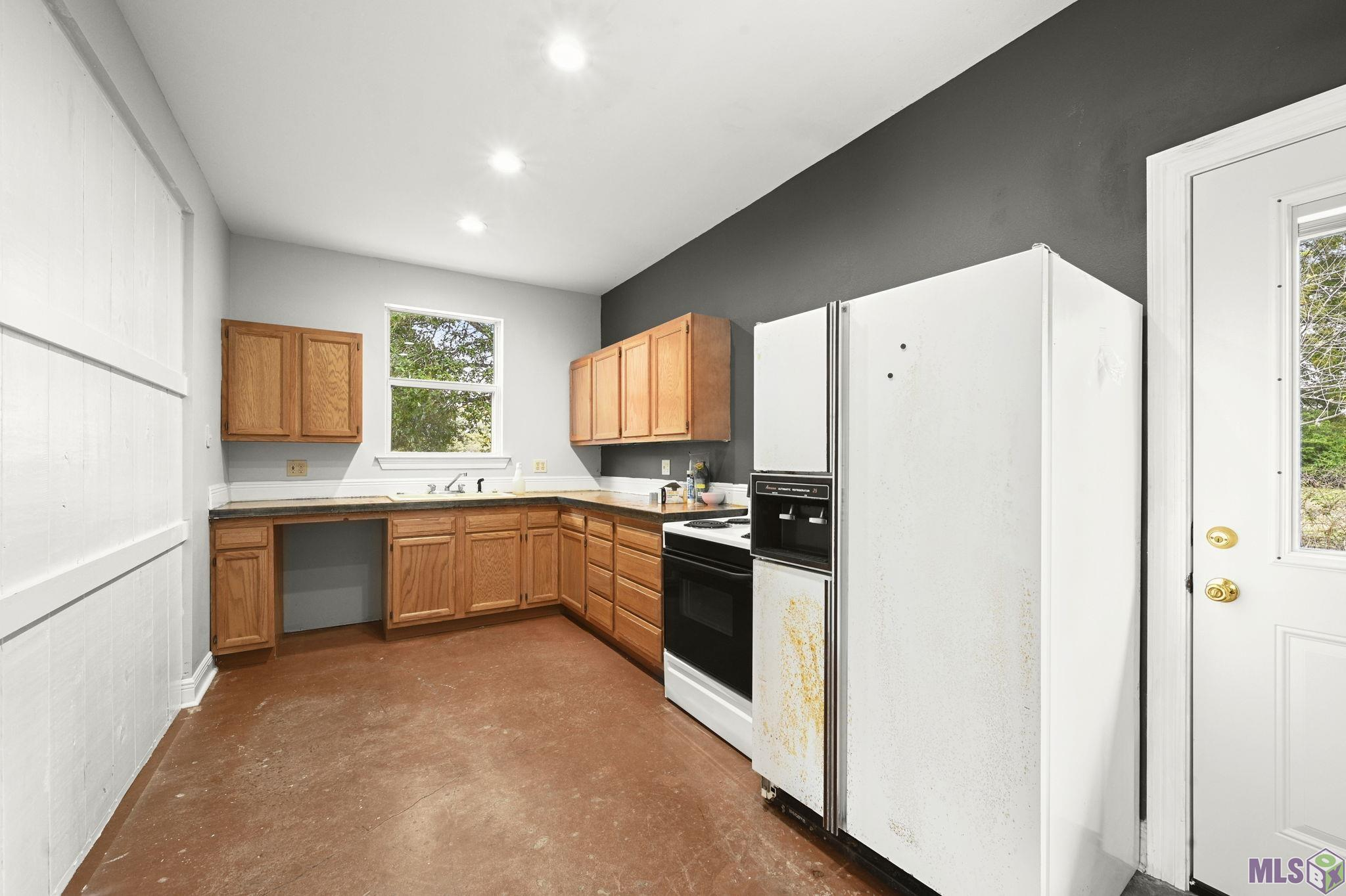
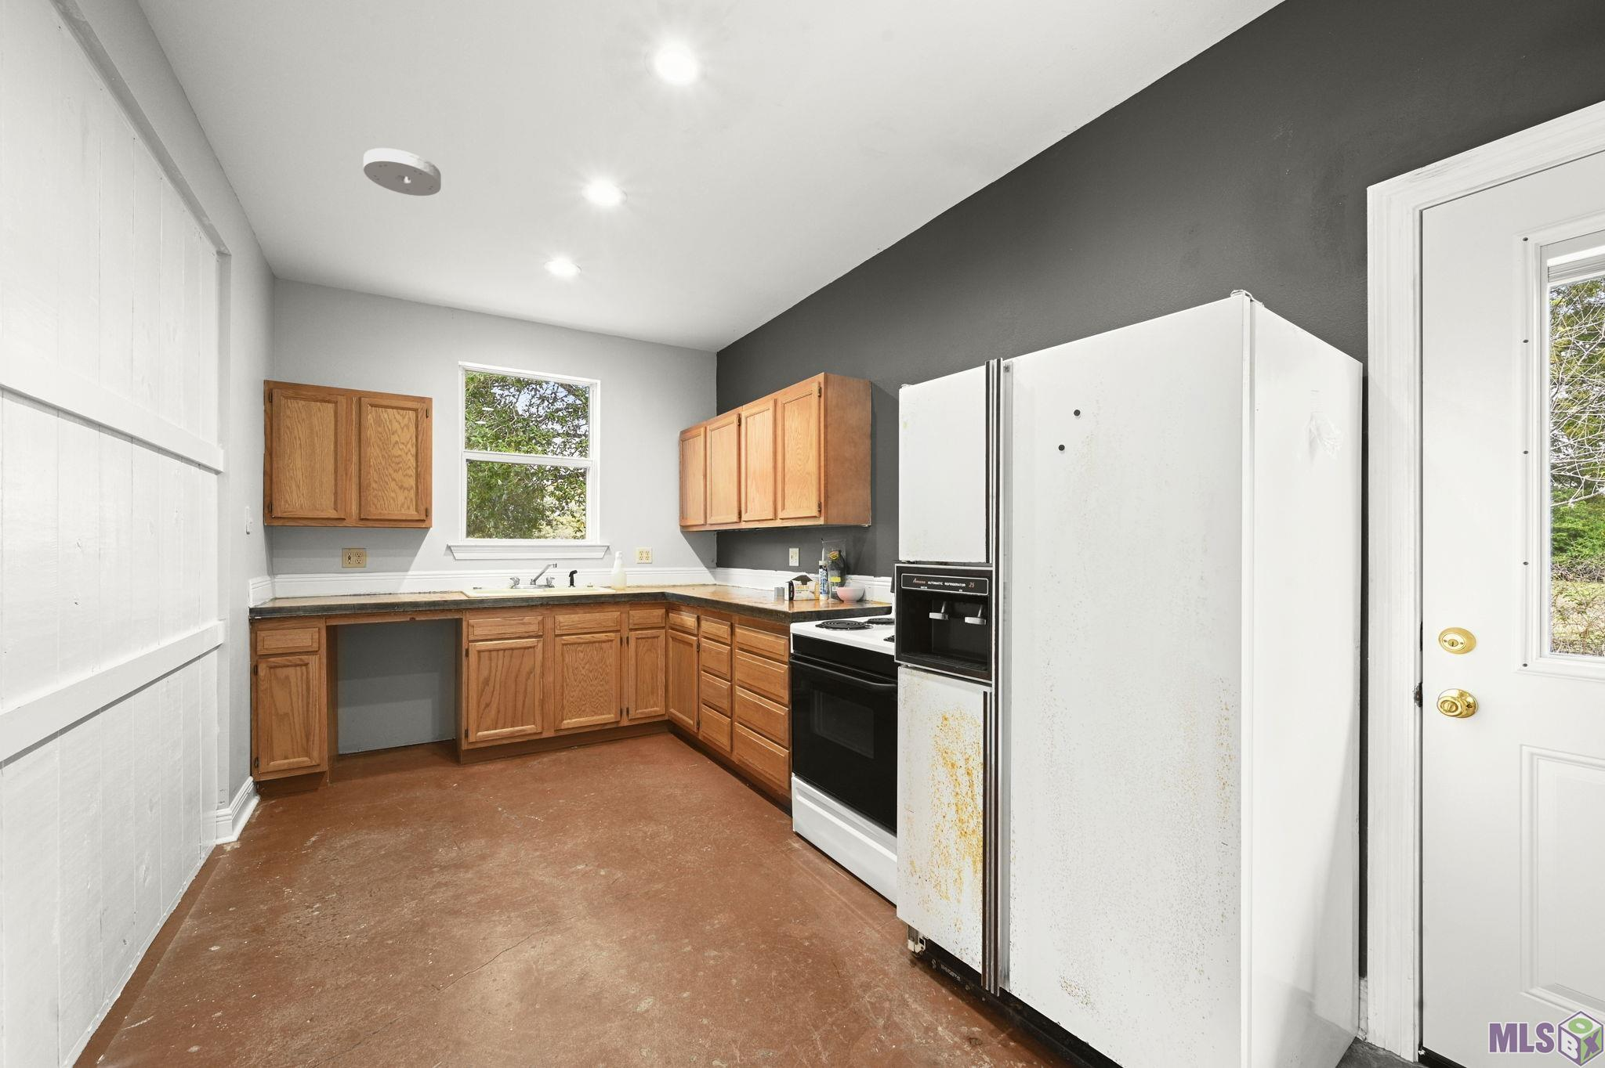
+ smoke detector [362,147,442,197]
